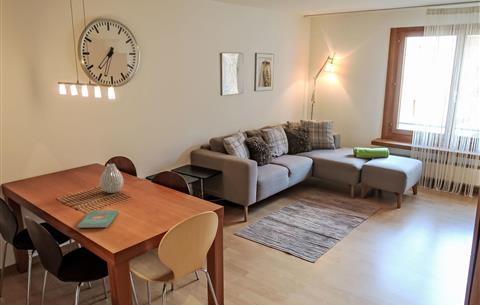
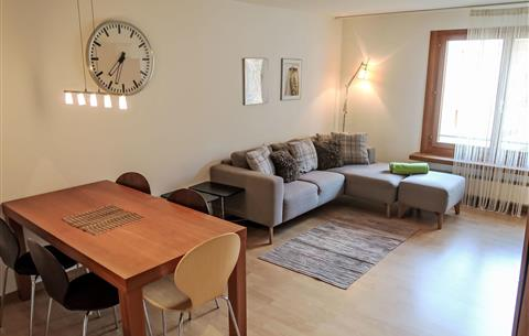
- book [77,209,120,229]
- vase [99,163,125,194]
